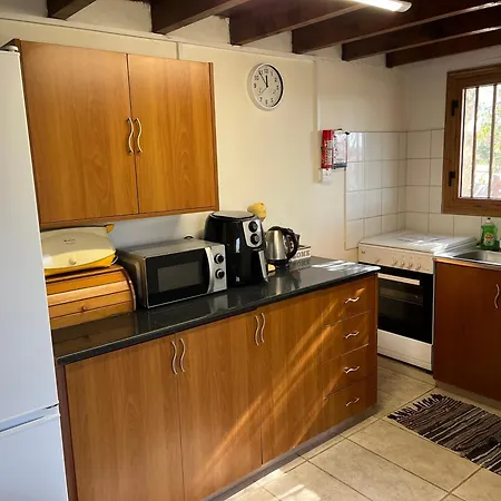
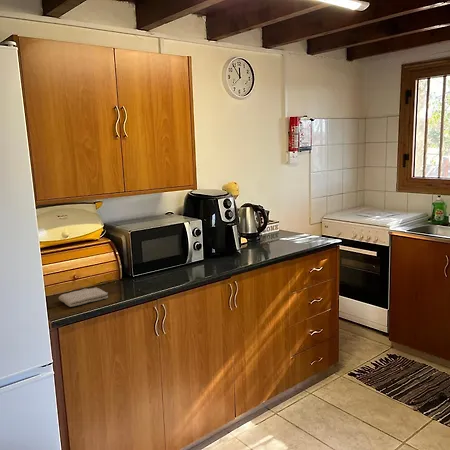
+ washcloth [58,287,109,308]
